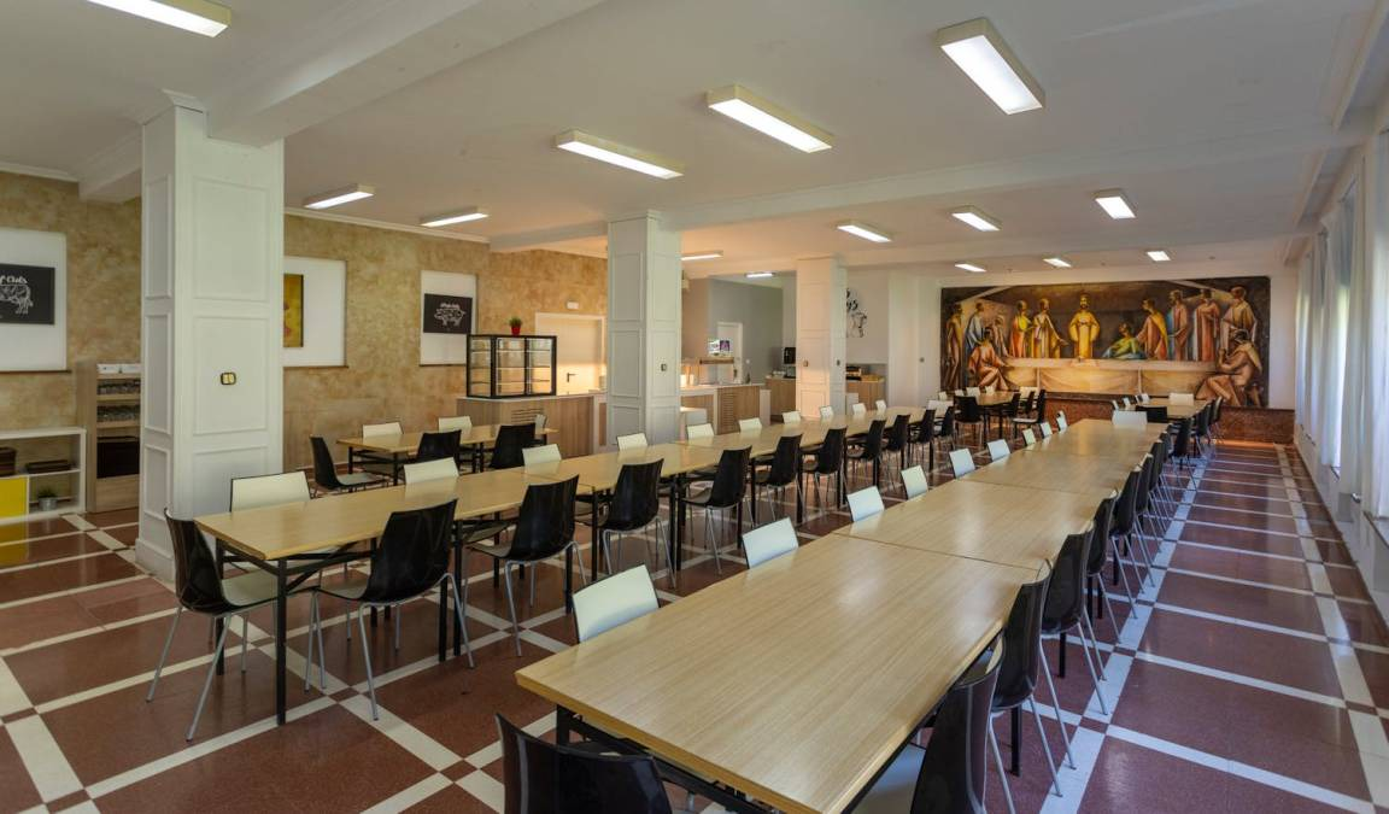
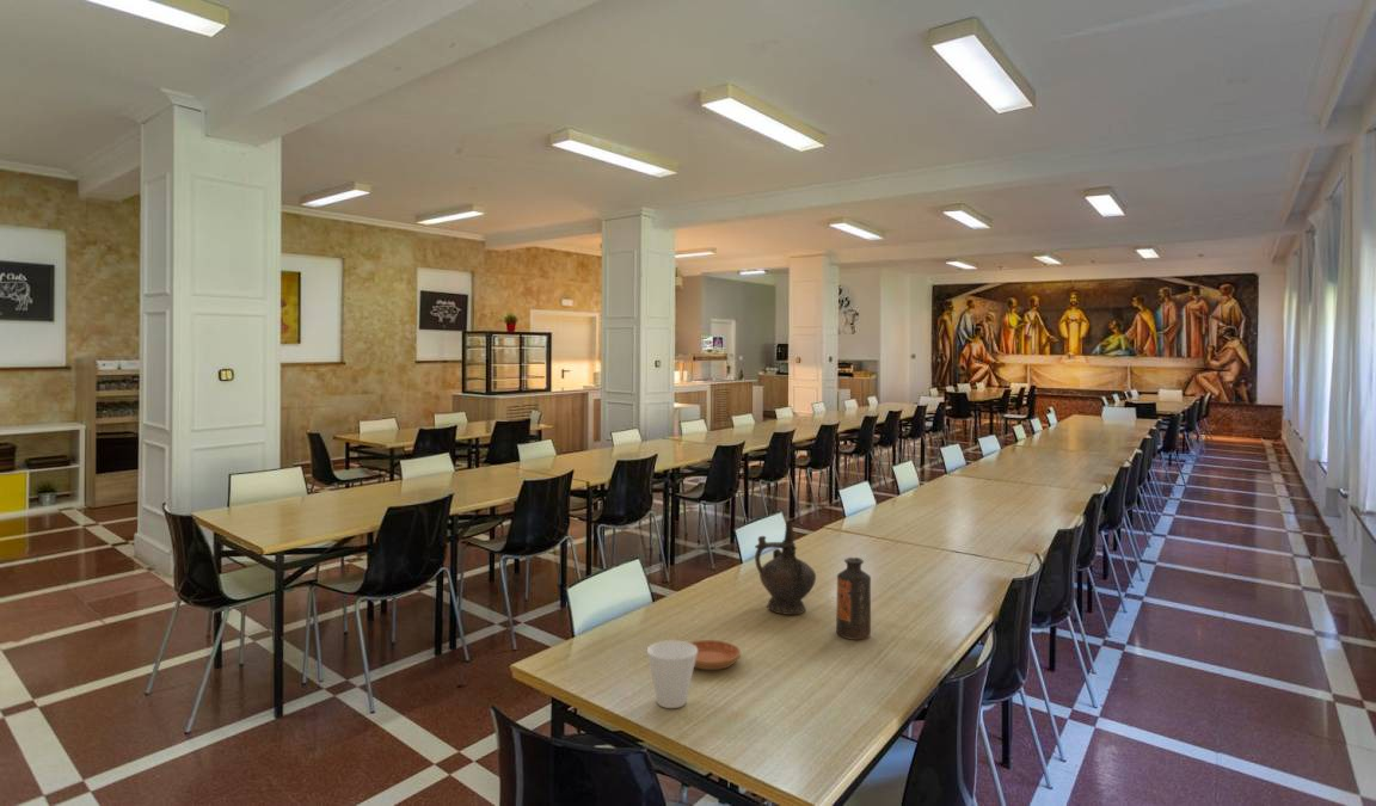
+ ceremonial vessel [754,521,817,616]
+ bottle [835,556,872,640]
+ cup [646,639,698,709]
+ saucer [689,639,742,671]
